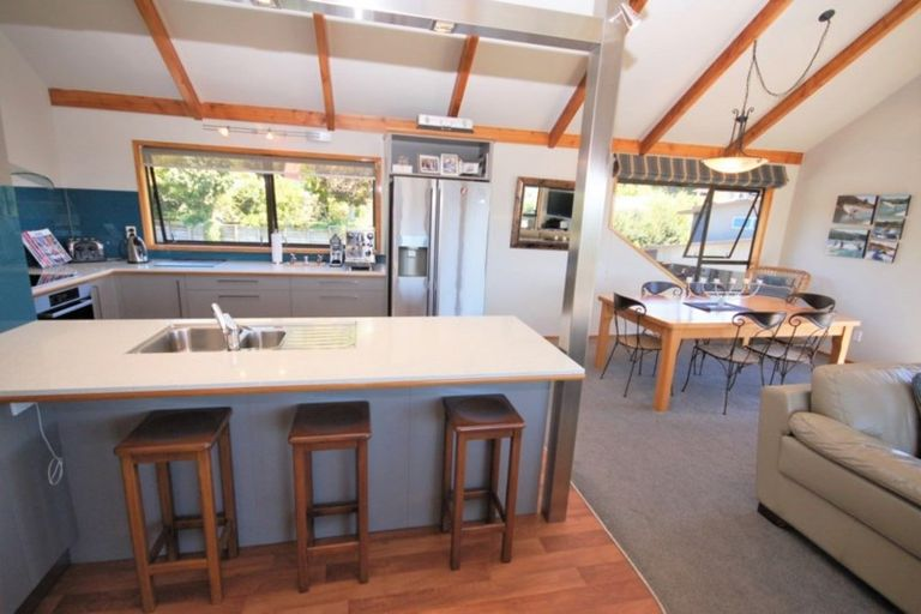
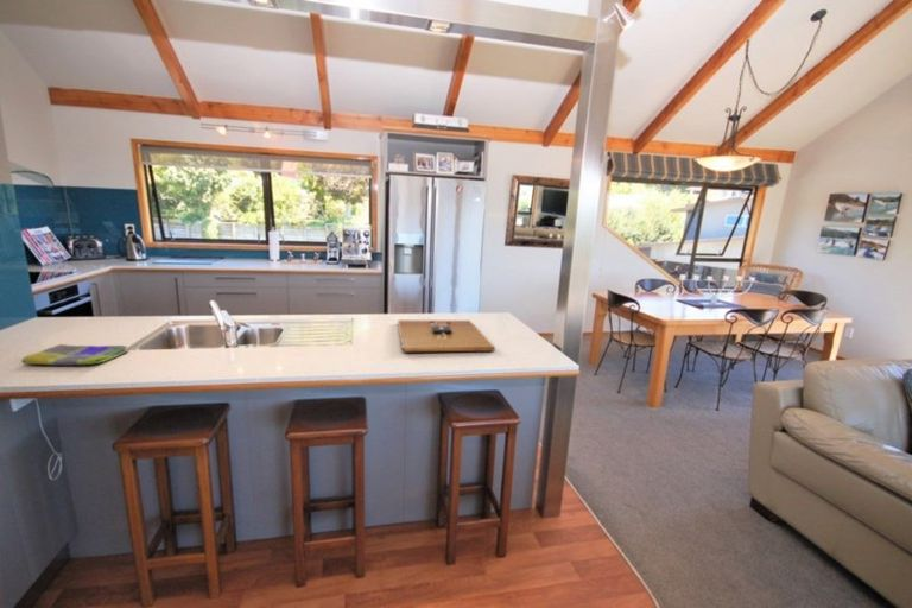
+ cutting board [397,319,496,353]
+ dish towel [20,343,131,367]
